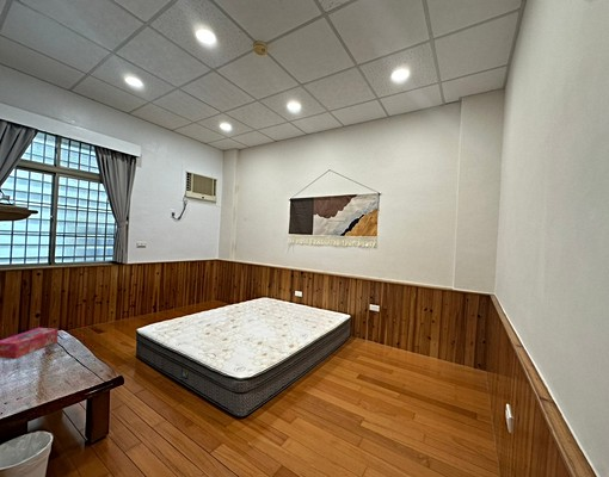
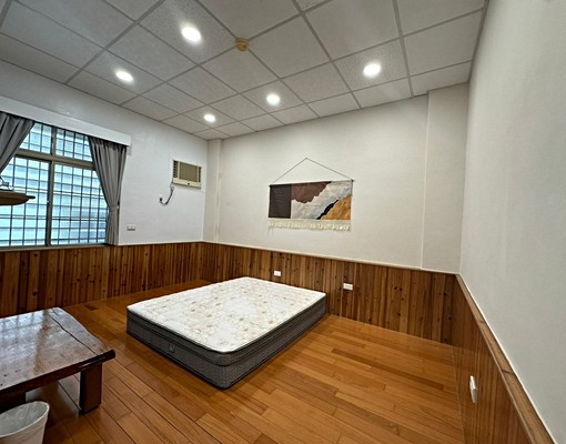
- tissue box [0,327,60,359]
